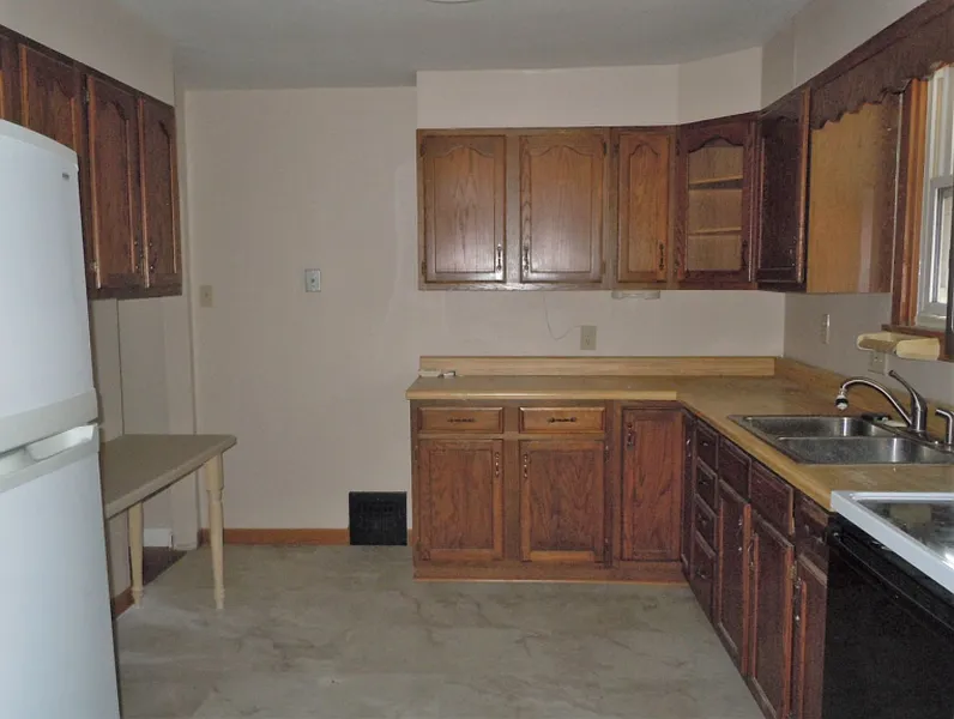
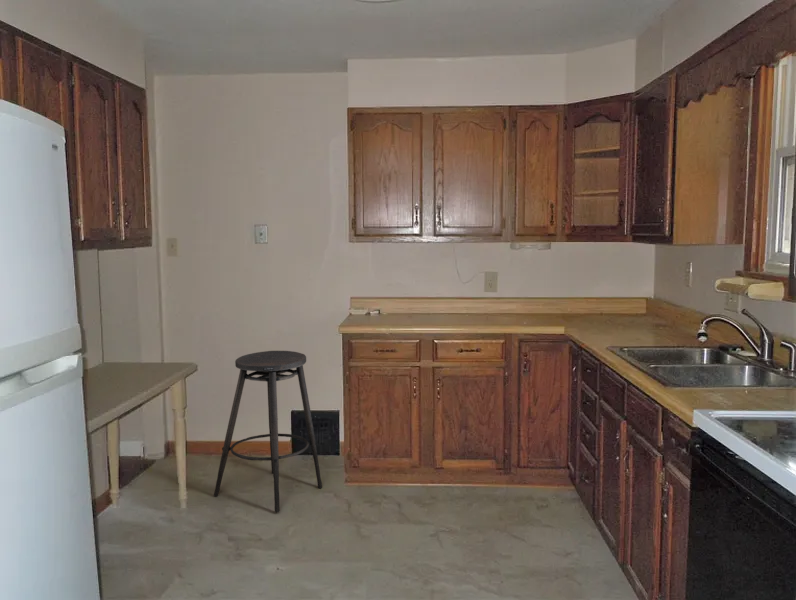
+ stool [213,350,323,513]
